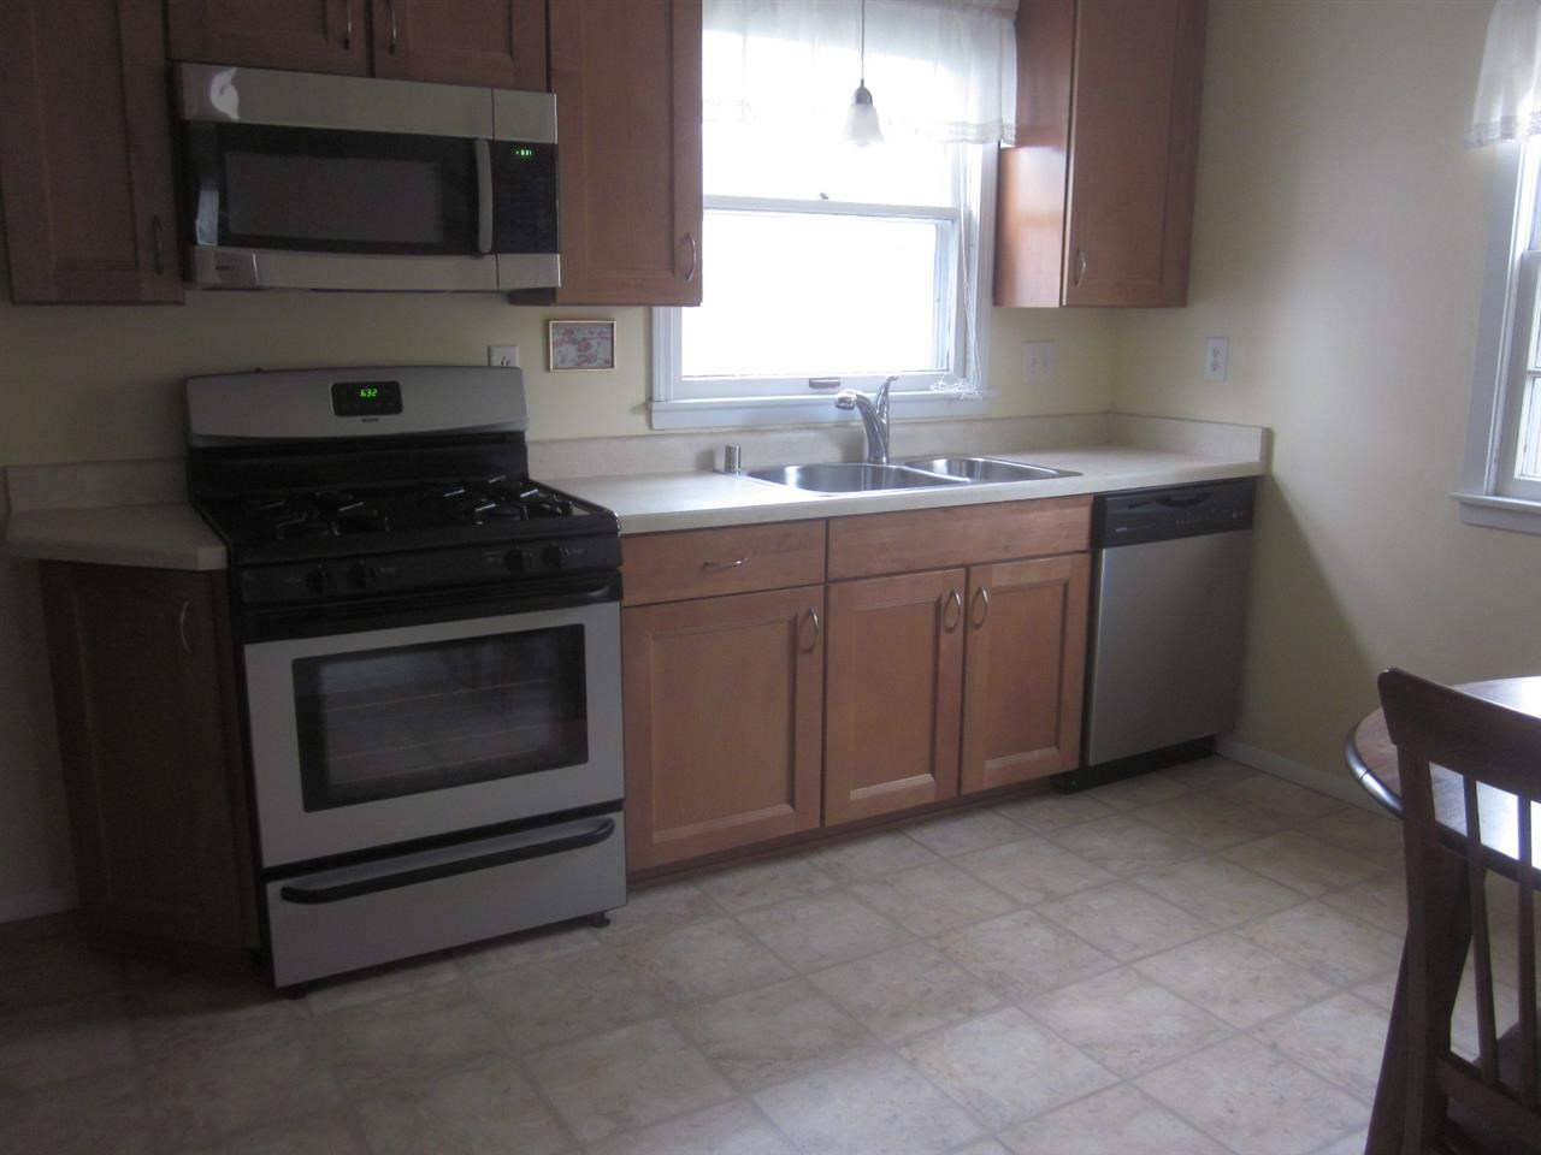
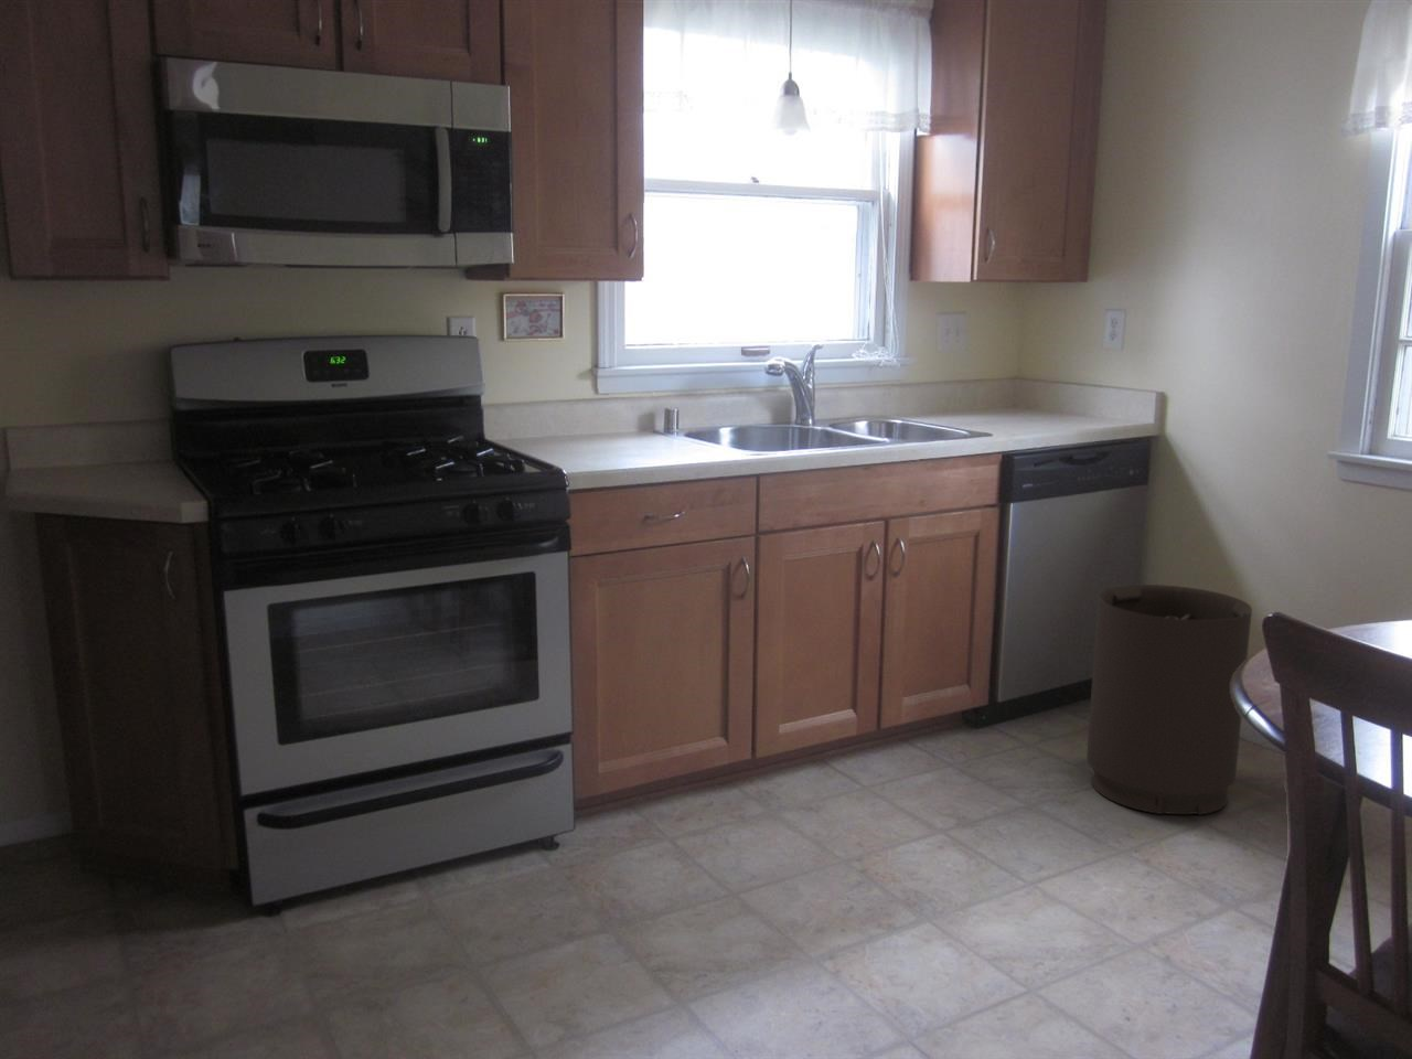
+ trash can [1085,584,1253,816]
